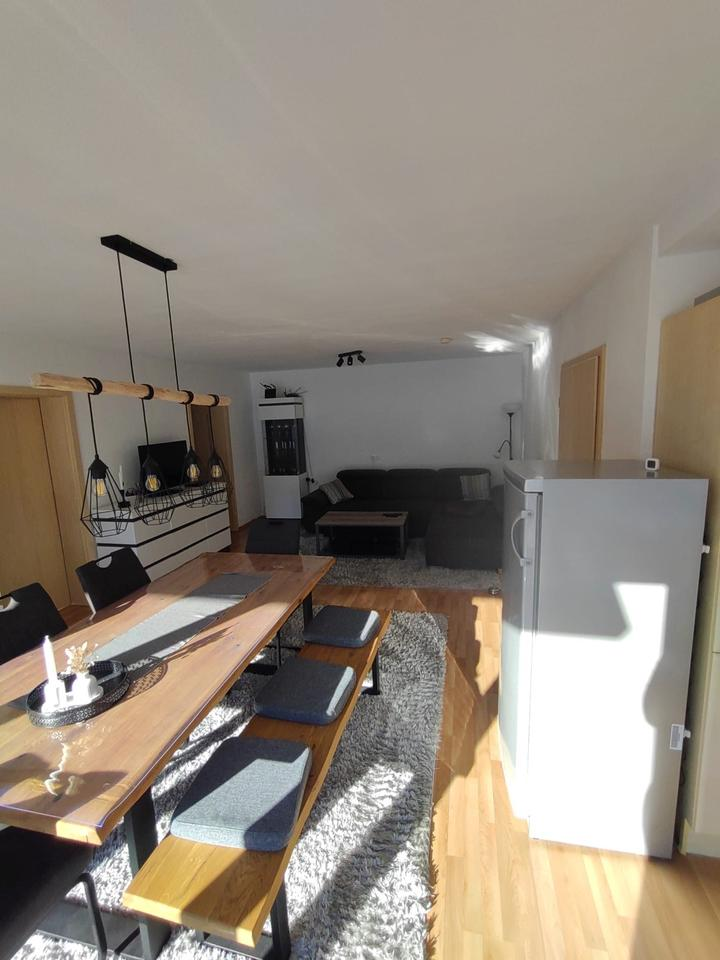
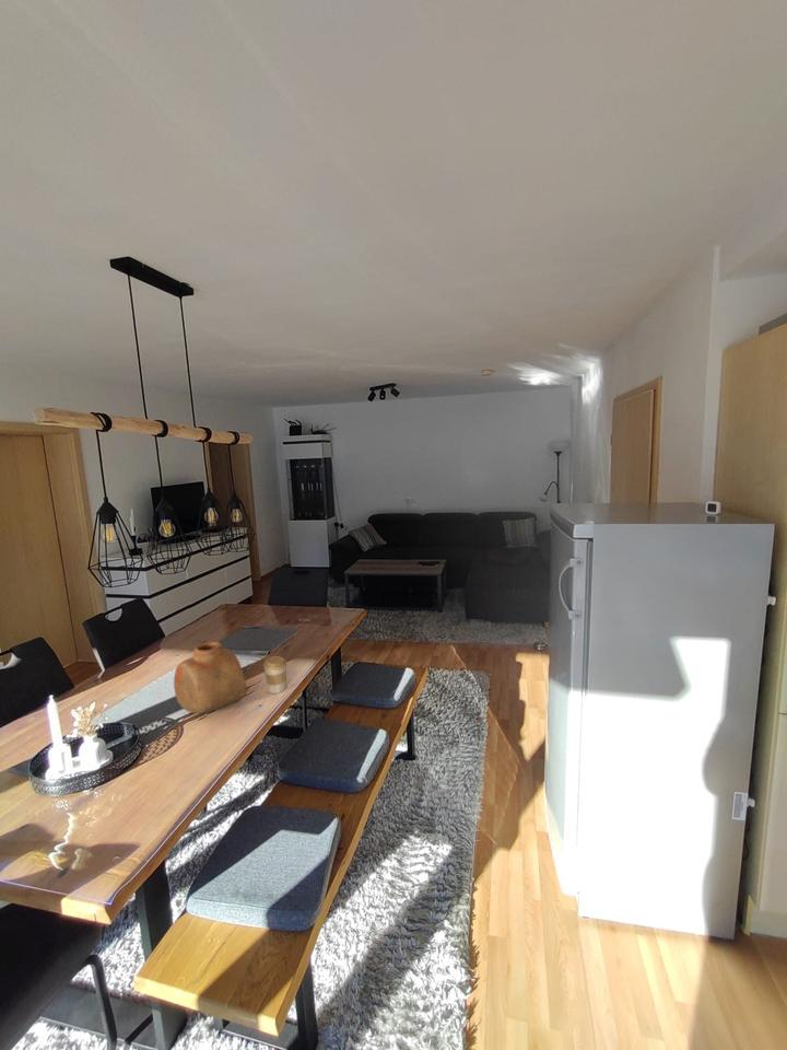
+ coffee cup [262,655,287,695]
+ vase [173,641,247,714]
